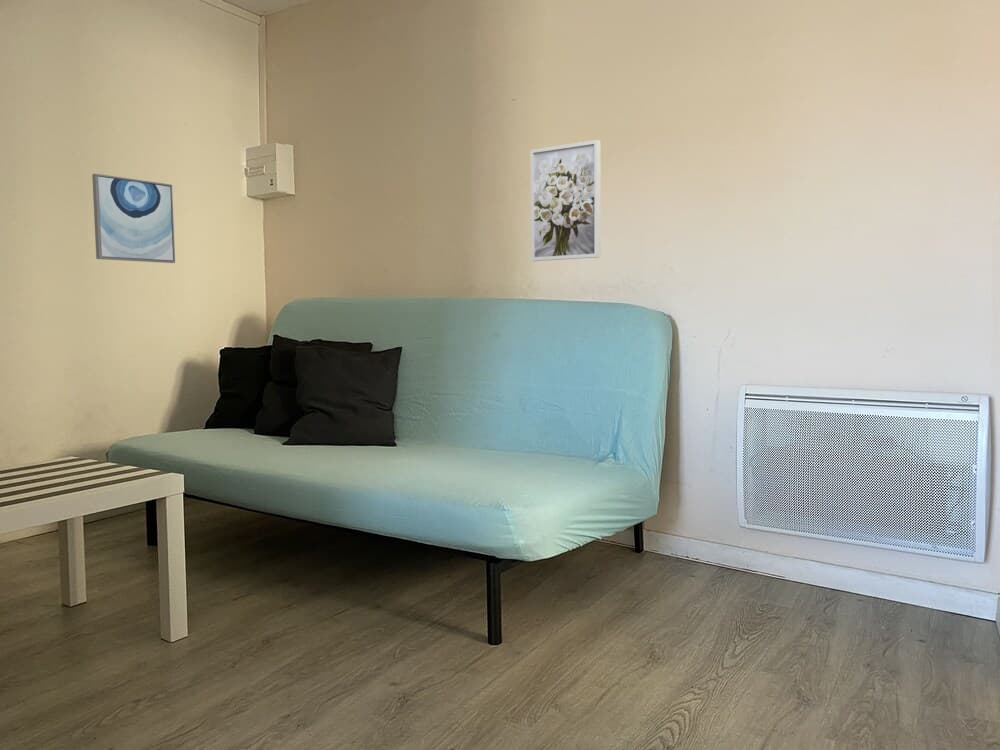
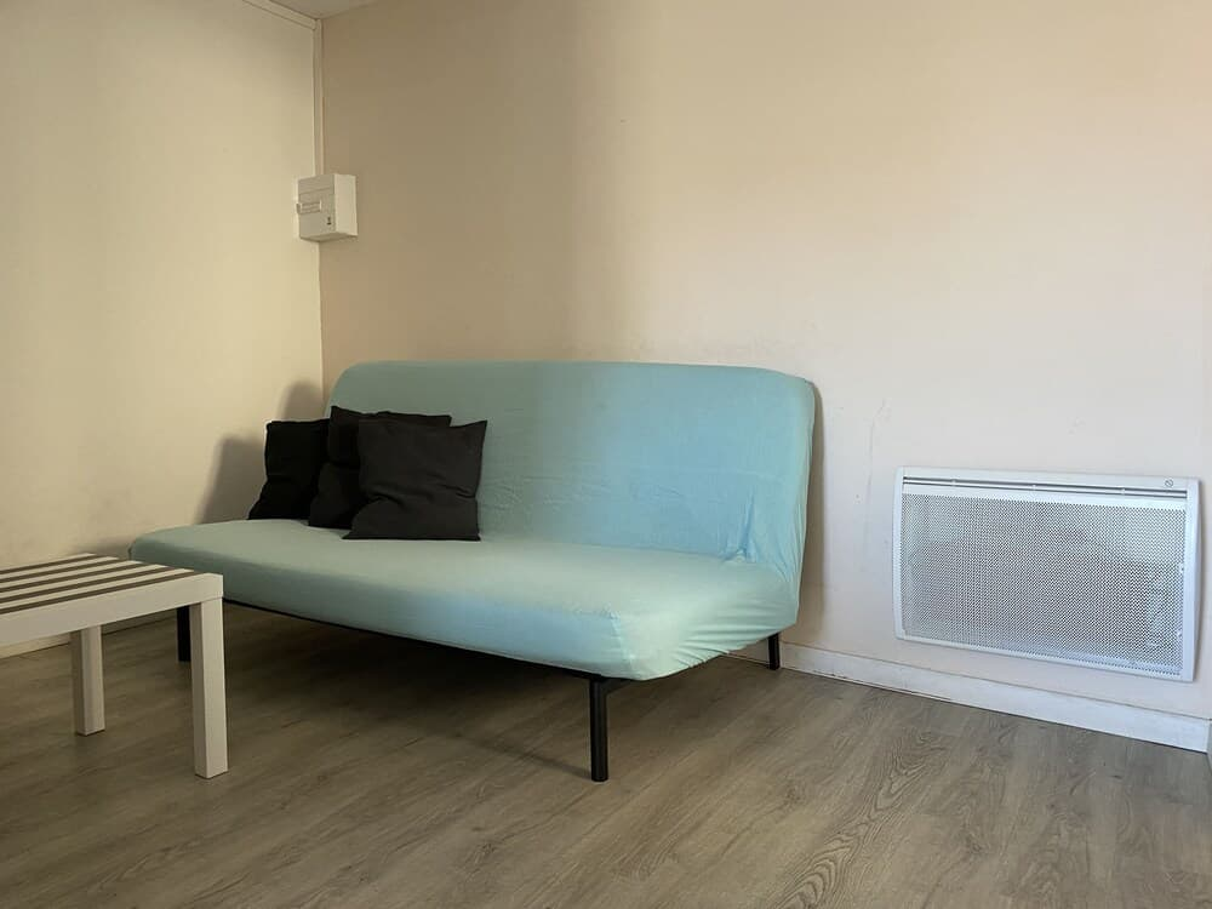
- wall art [91,173,176,264]
- wall art [529,139,602,262]
